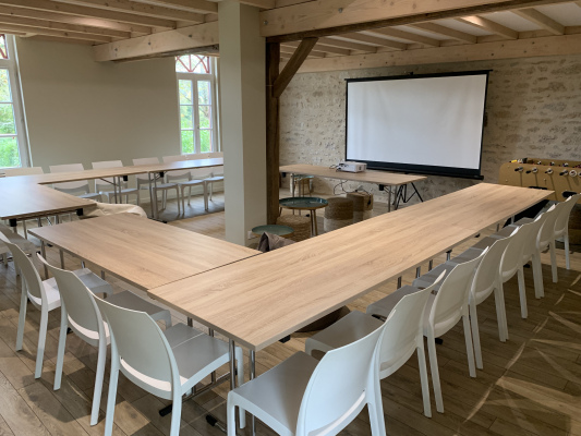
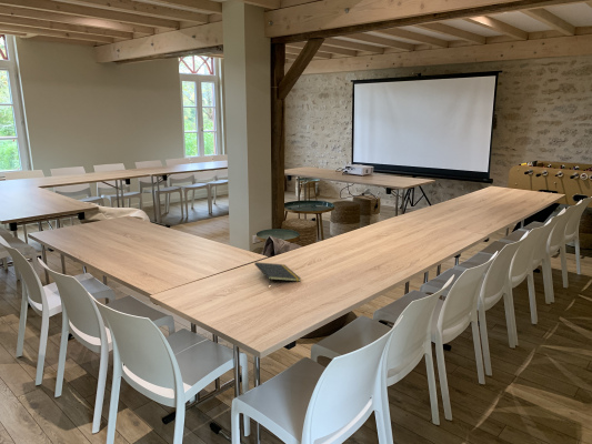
+ notepad [253,261,301,284]
